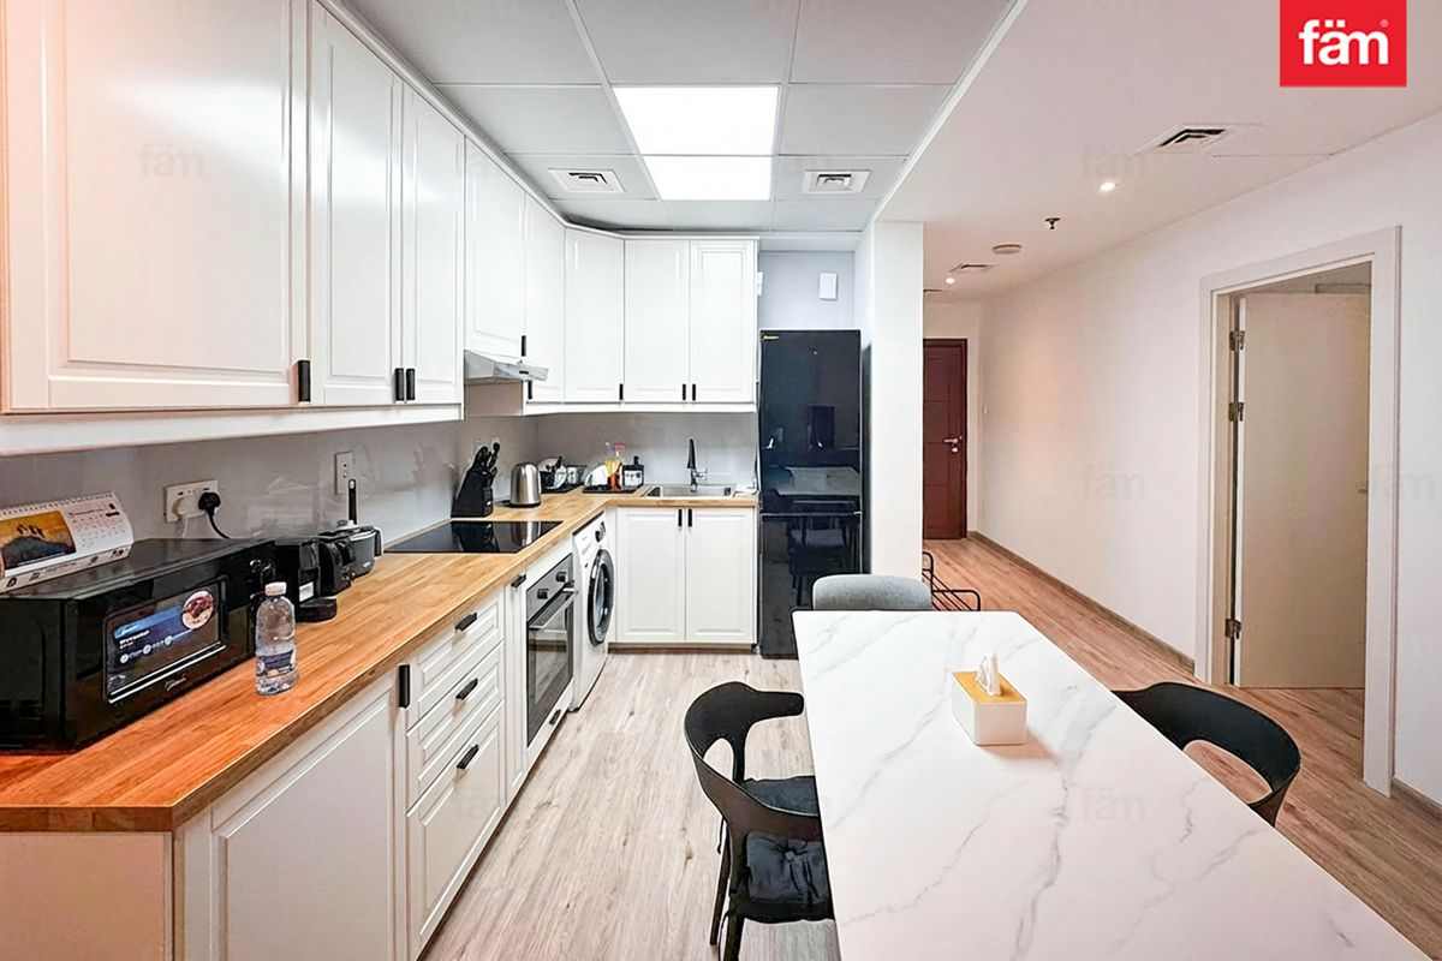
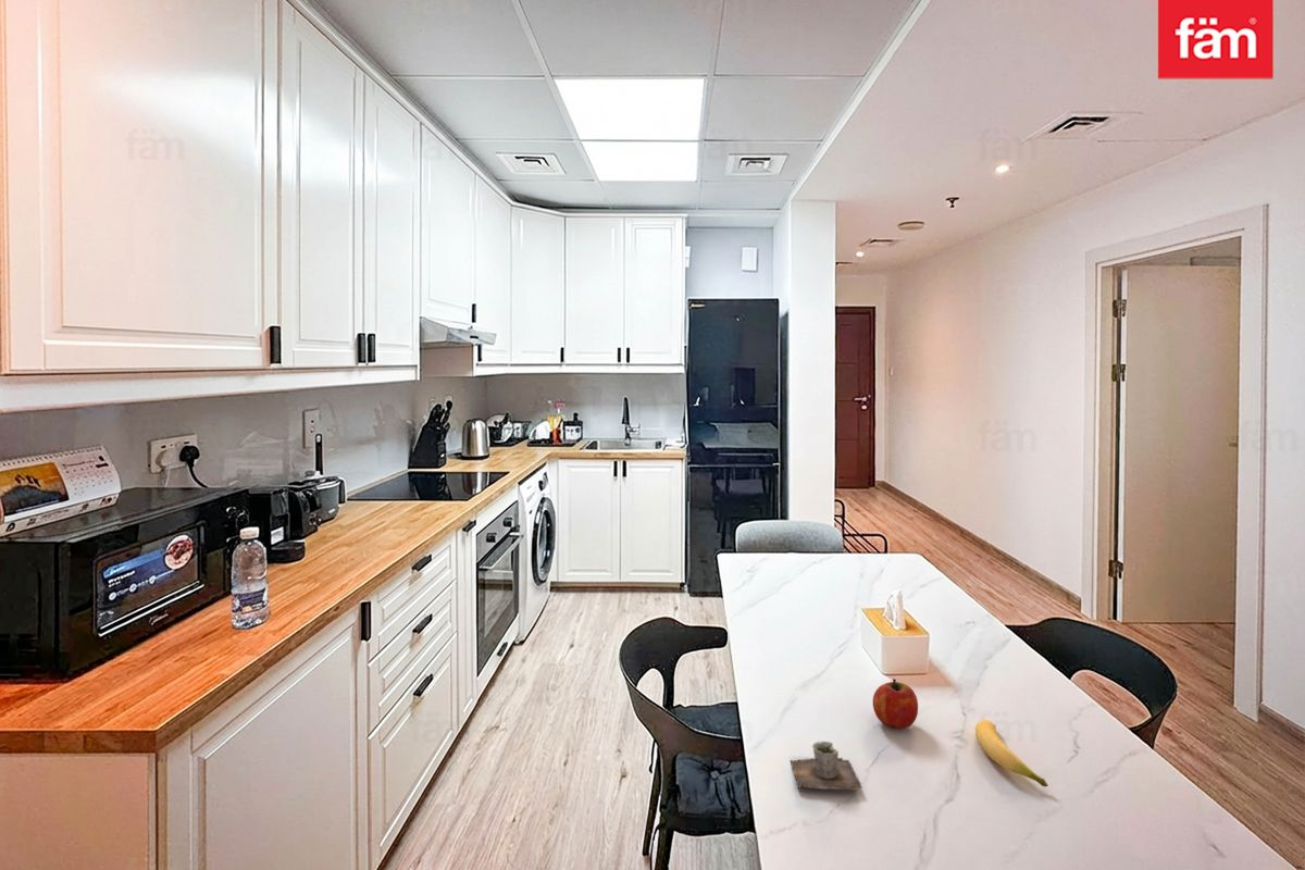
+ fruit [872,678,919,730]
+ cup [790,741,863,792]
+ banana [974,719,1049,787]
